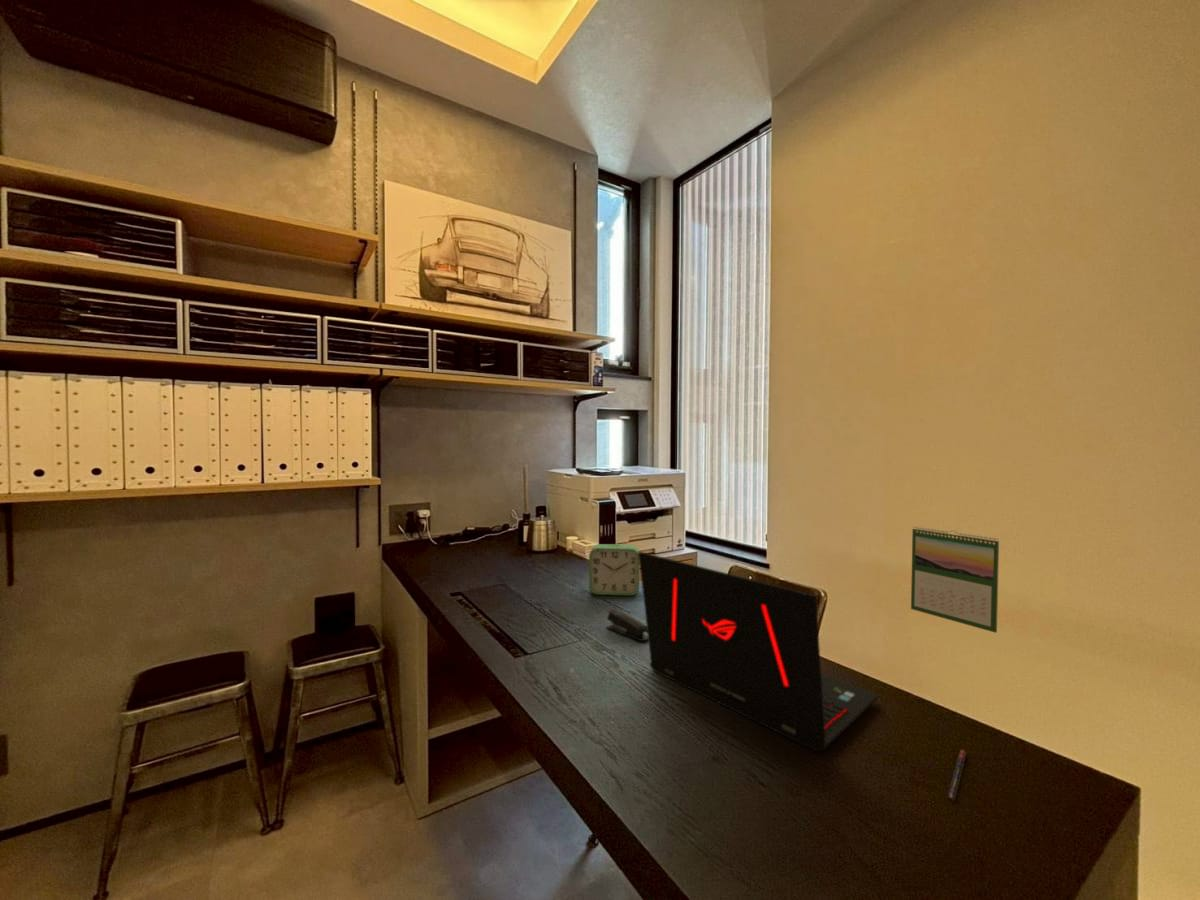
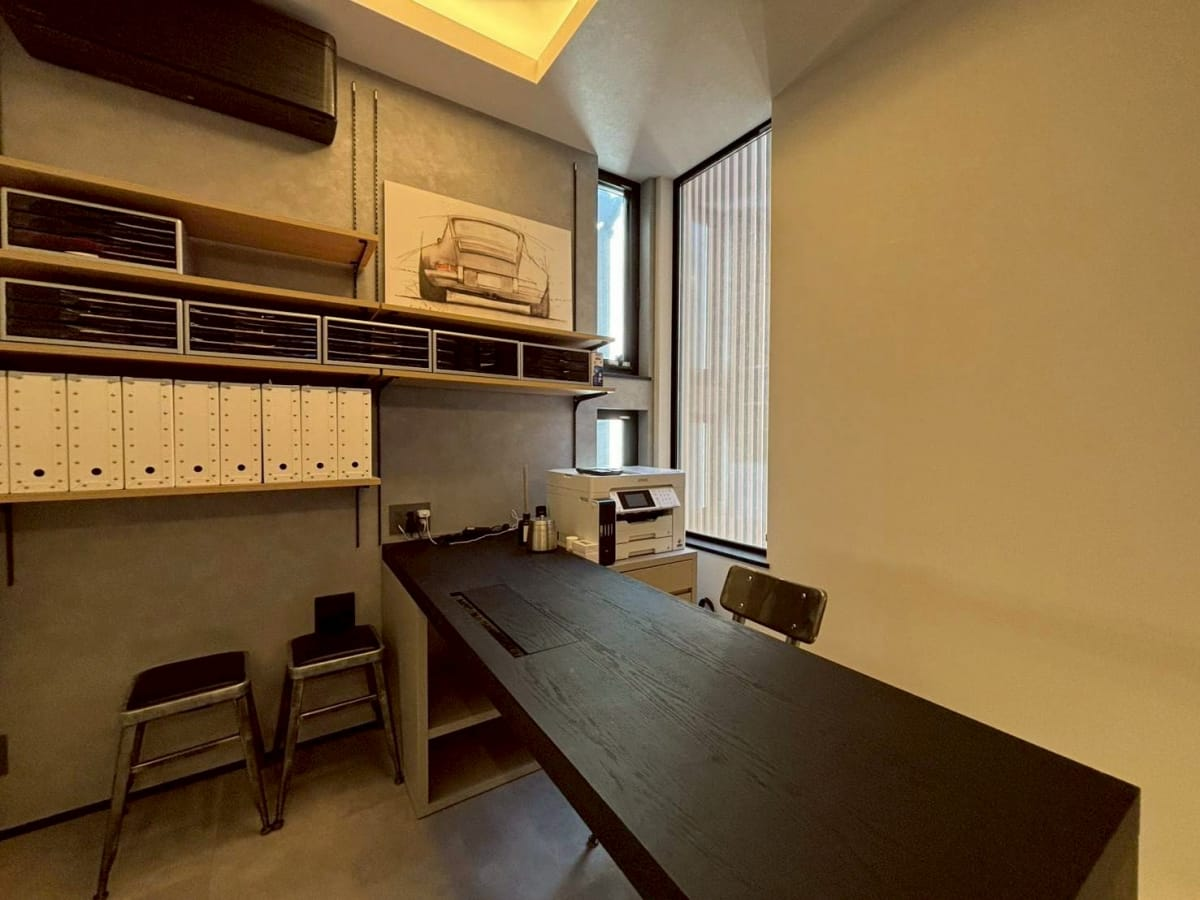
- alarm clock [588,543,640,596]
- pen [947,749,967,802]
- stapler [606,608,648,642]
- laptop [638,550,879,752]
- calendar [910,526,1000,634]
